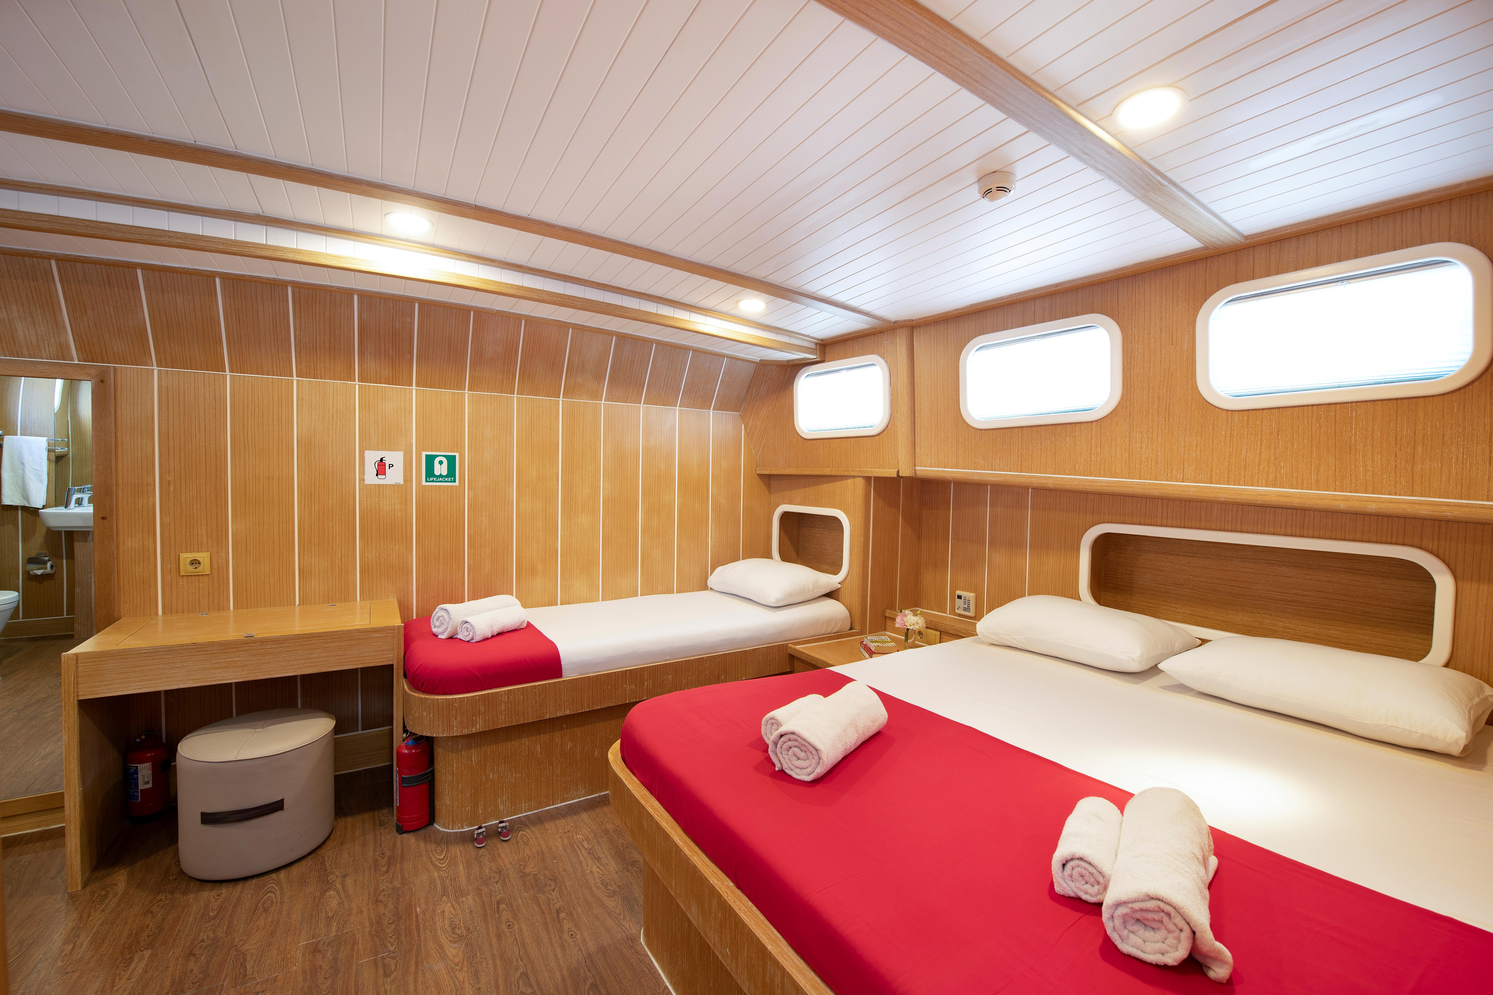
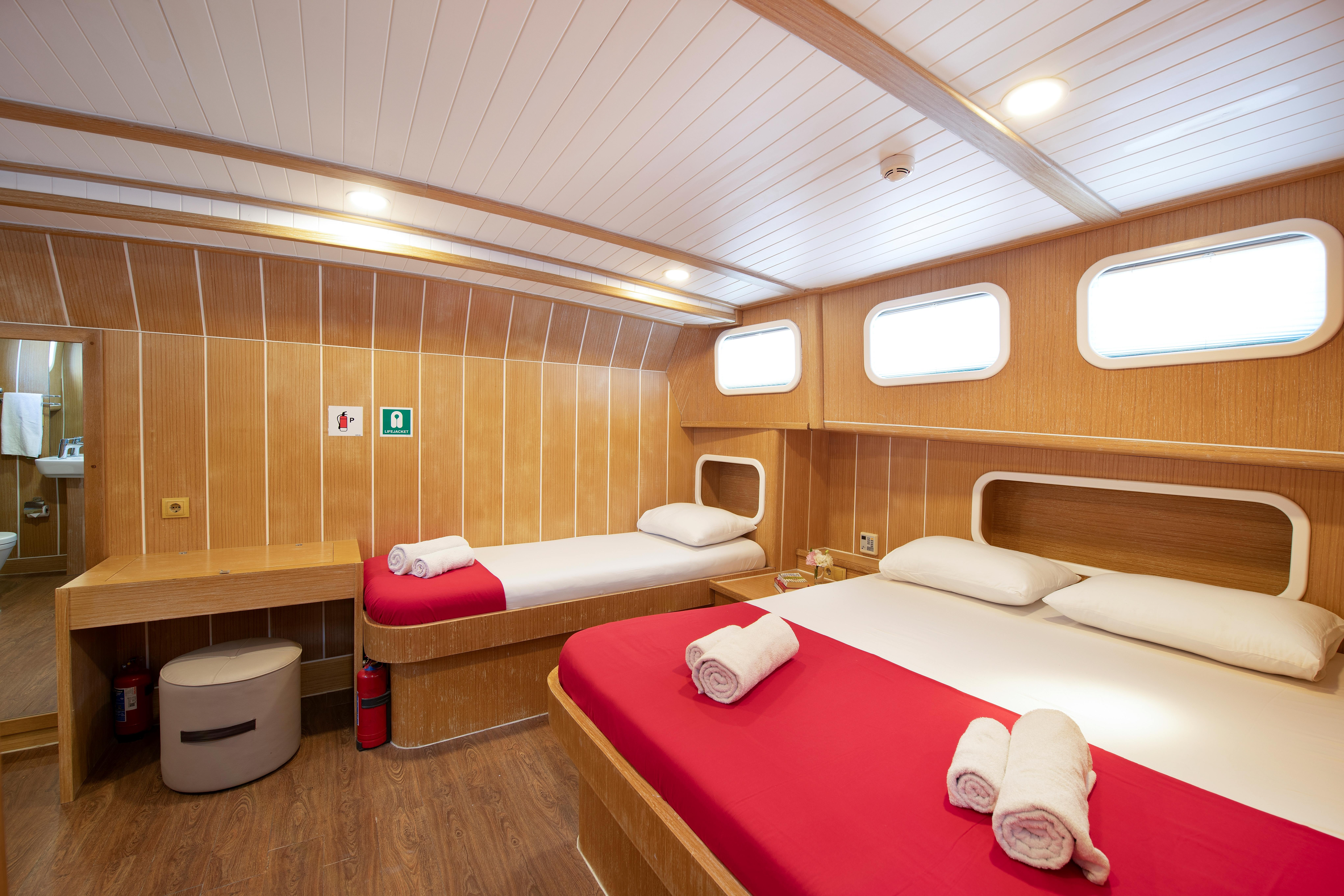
- sneaker [474,820,511,847]
